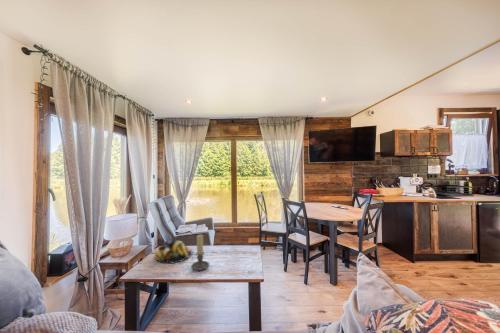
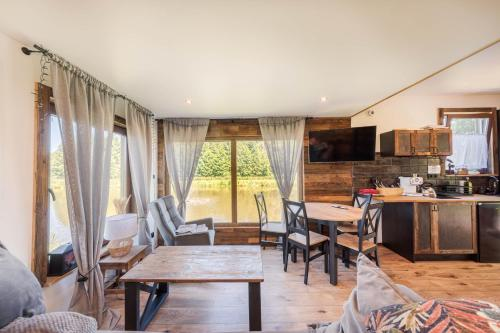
- candle holder [190,234,210,271]
- fruit bowl [154,239,193,264]
